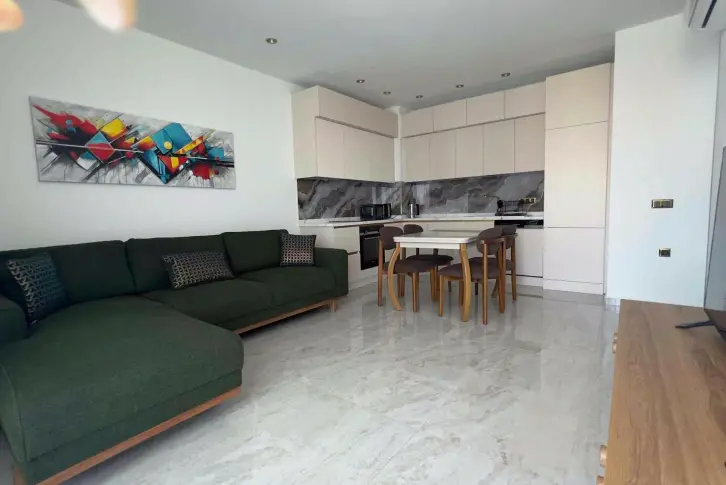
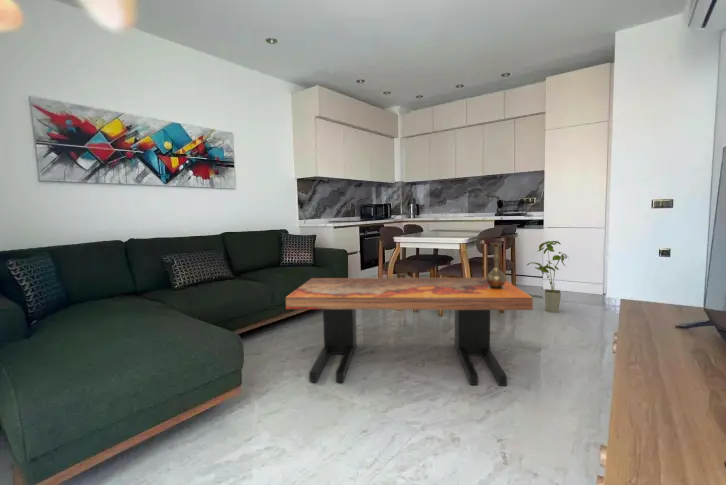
+ vase [486,242,508,289]
+ coffee table [285,277,534,387]
+ house plant [525,240,571,314]
